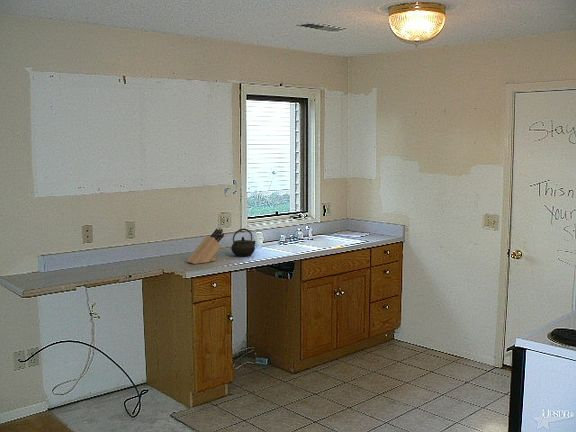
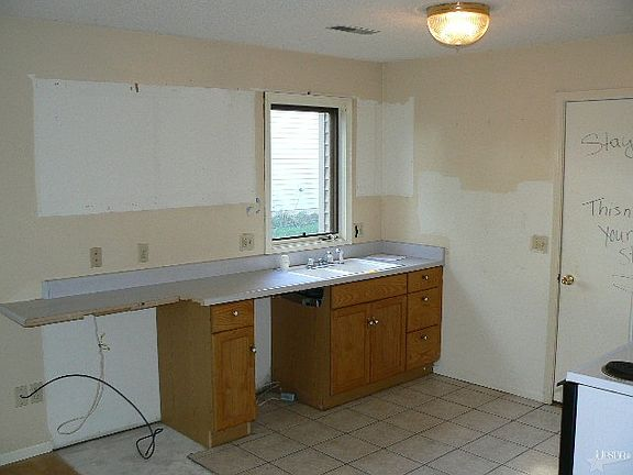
- knife block [185,227,225,265]
- kettle [230,228,257,257]
